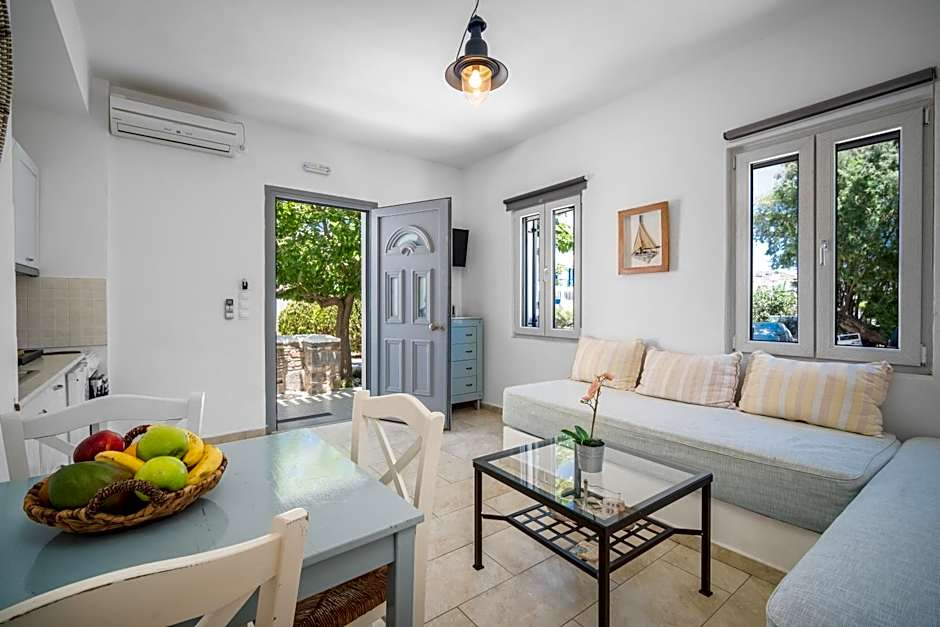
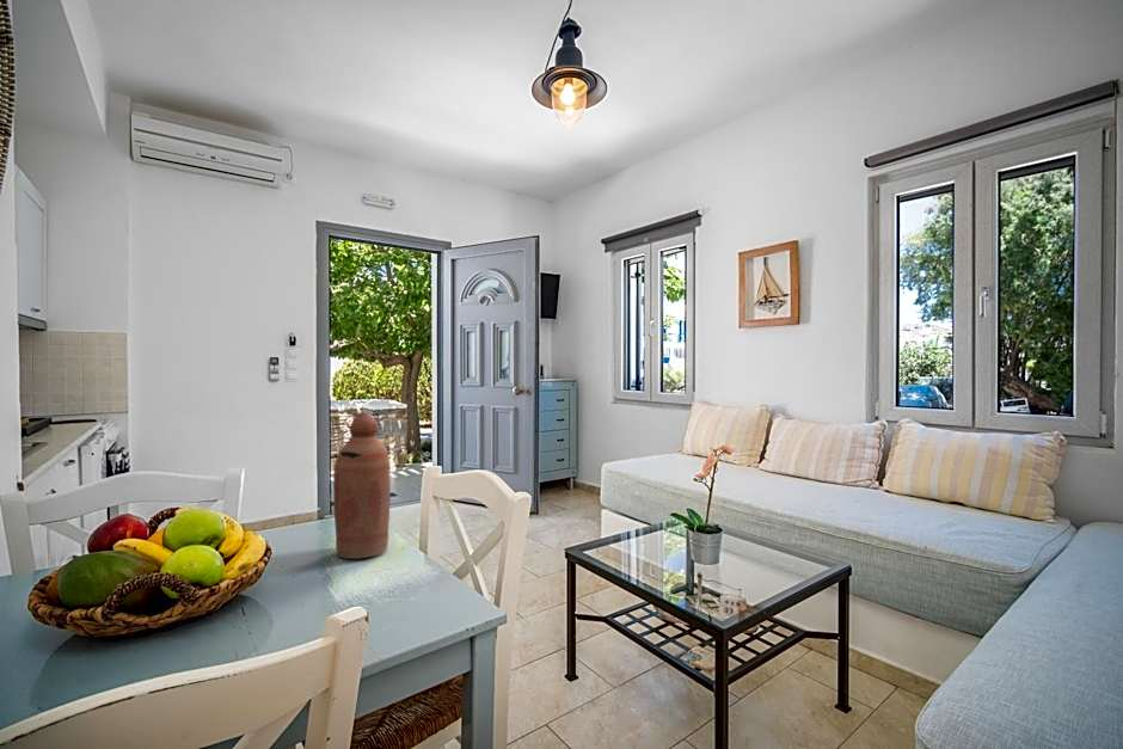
+ bottle [332,411,392,560]
